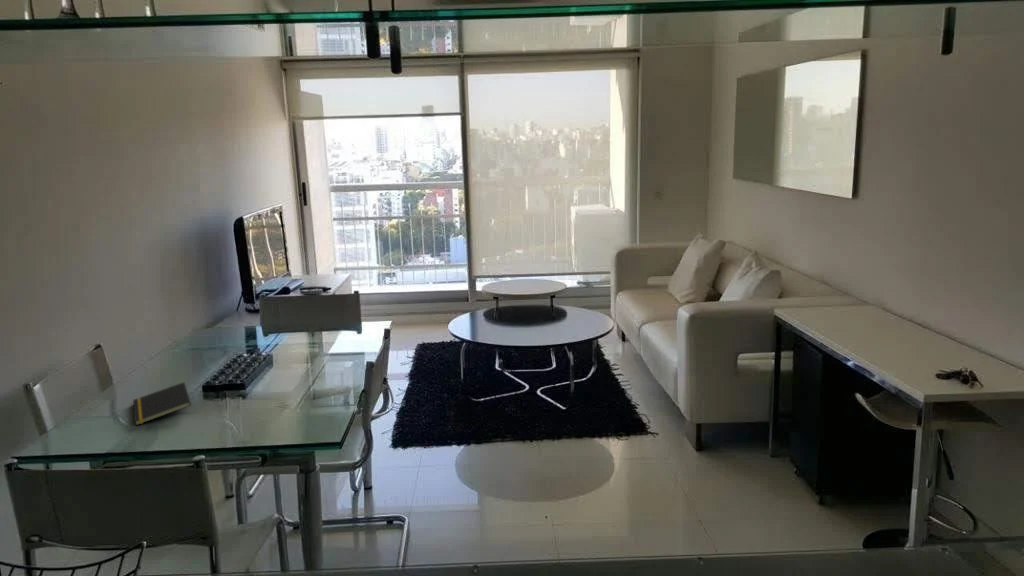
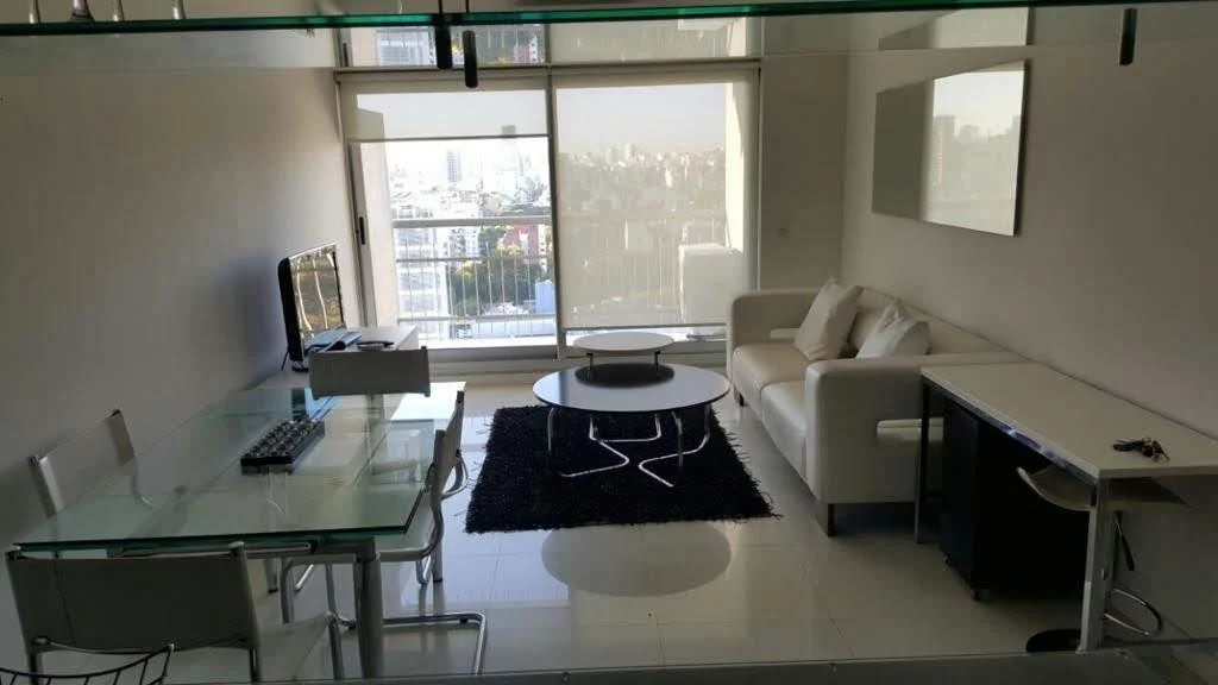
- notepad [132,381,192,426]
